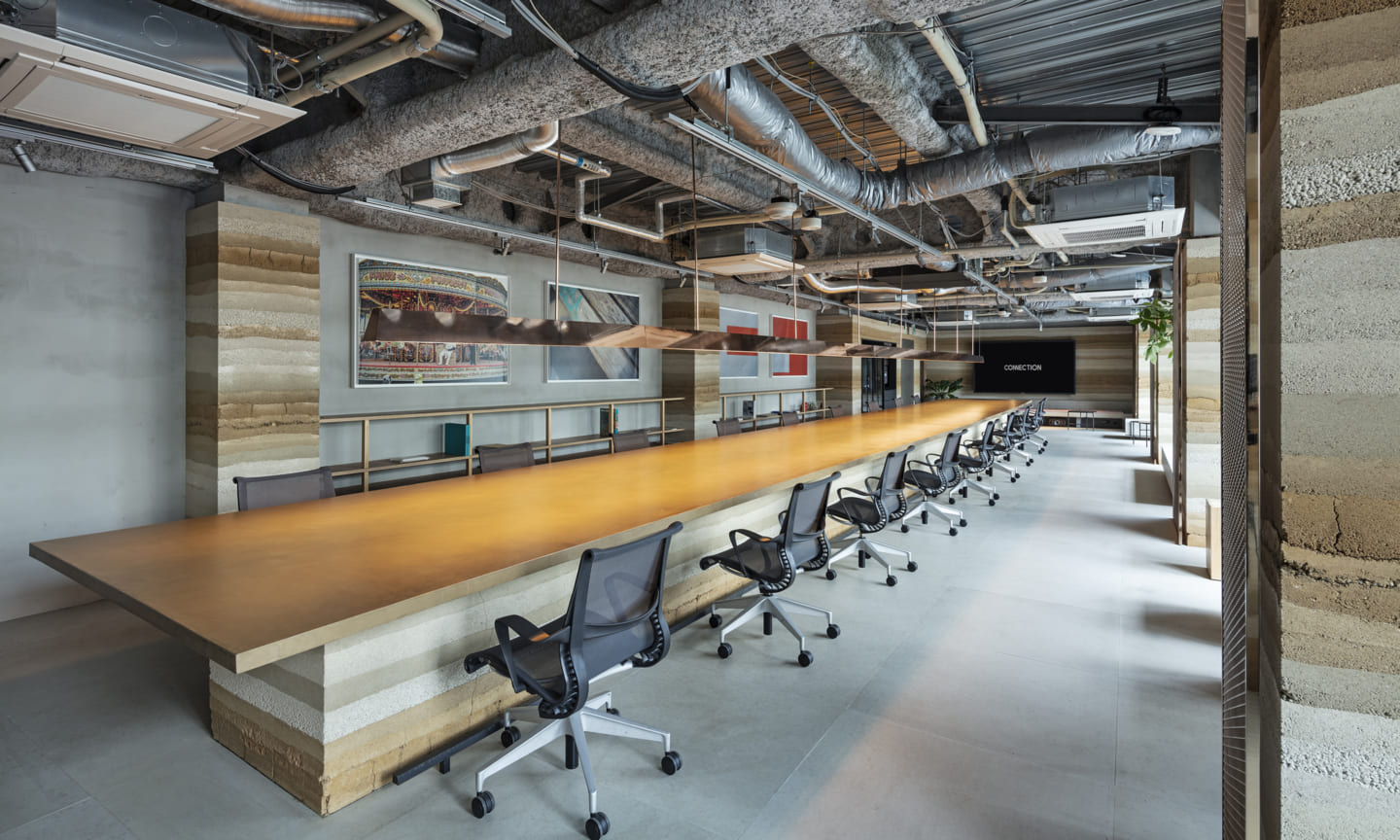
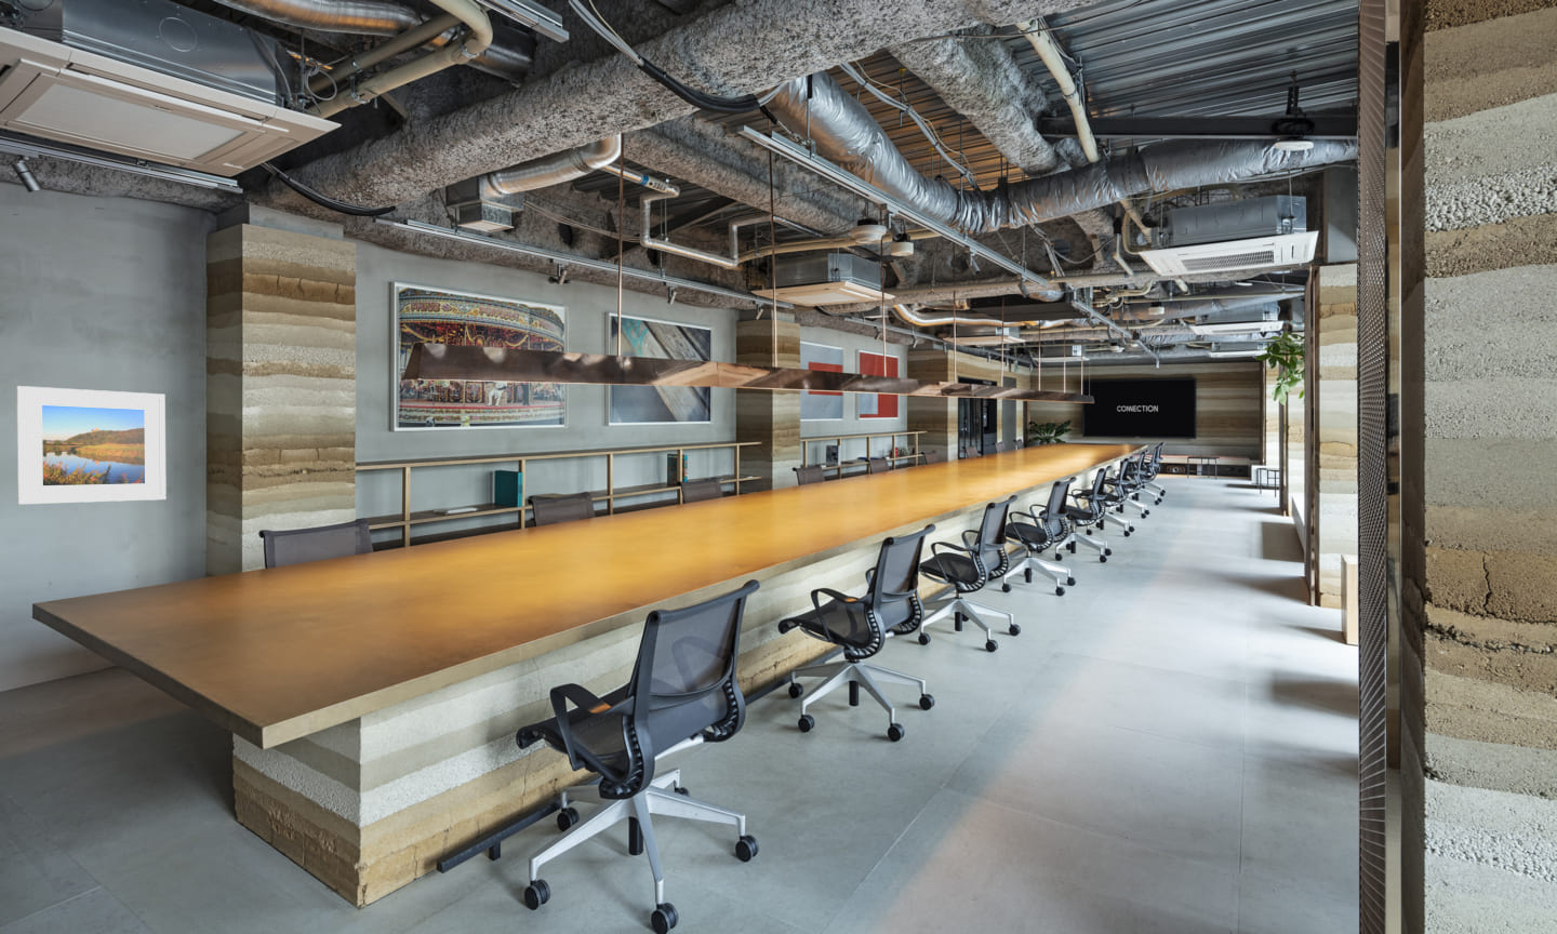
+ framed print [16,385,167,506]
